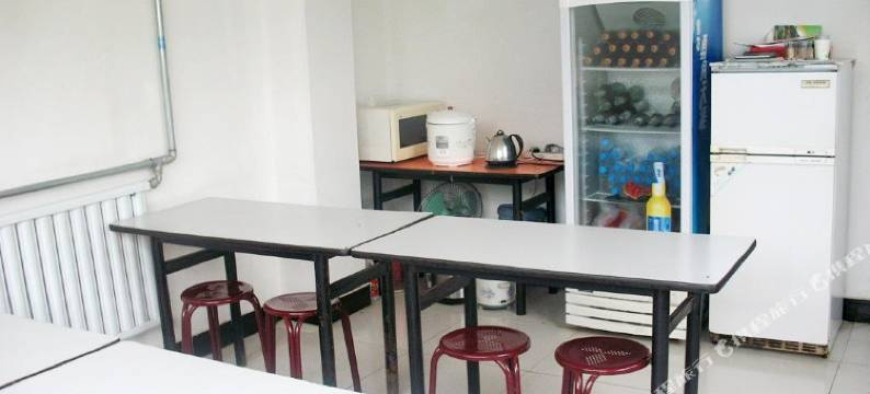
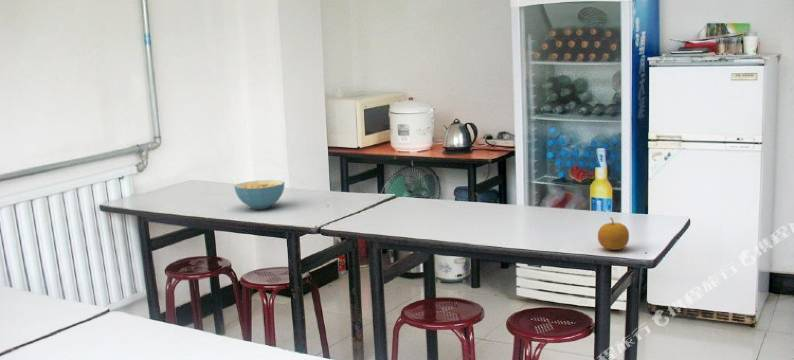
+ cereal bowl [233,179,285,210]
+ fruit [597,216,630,251]
